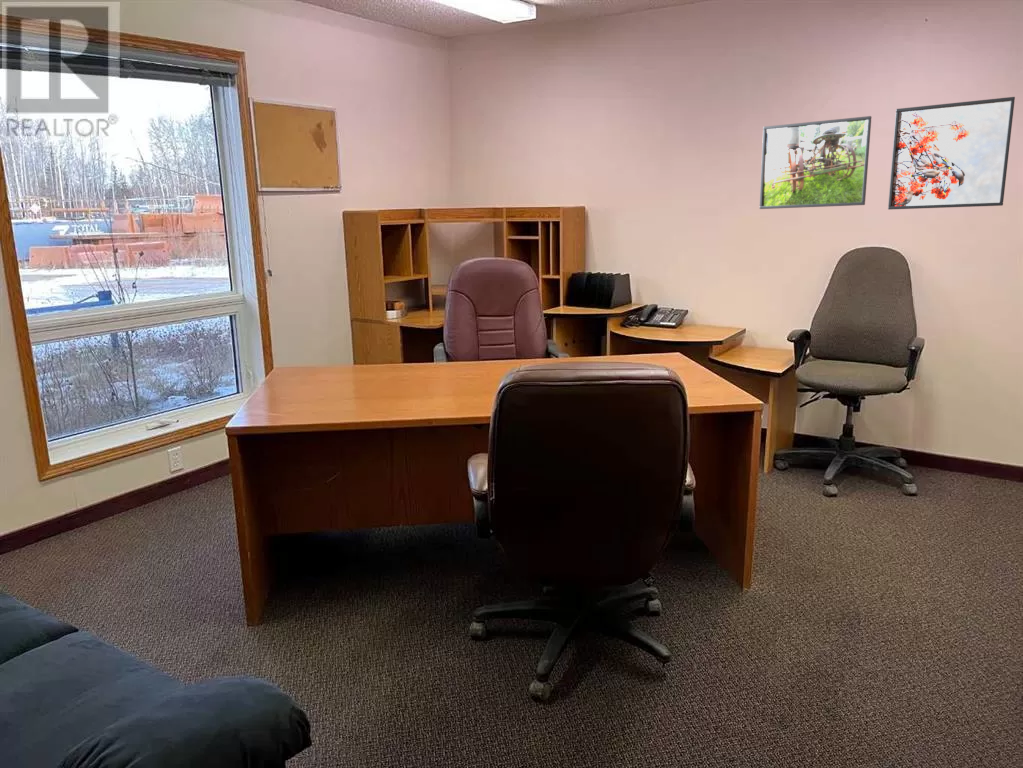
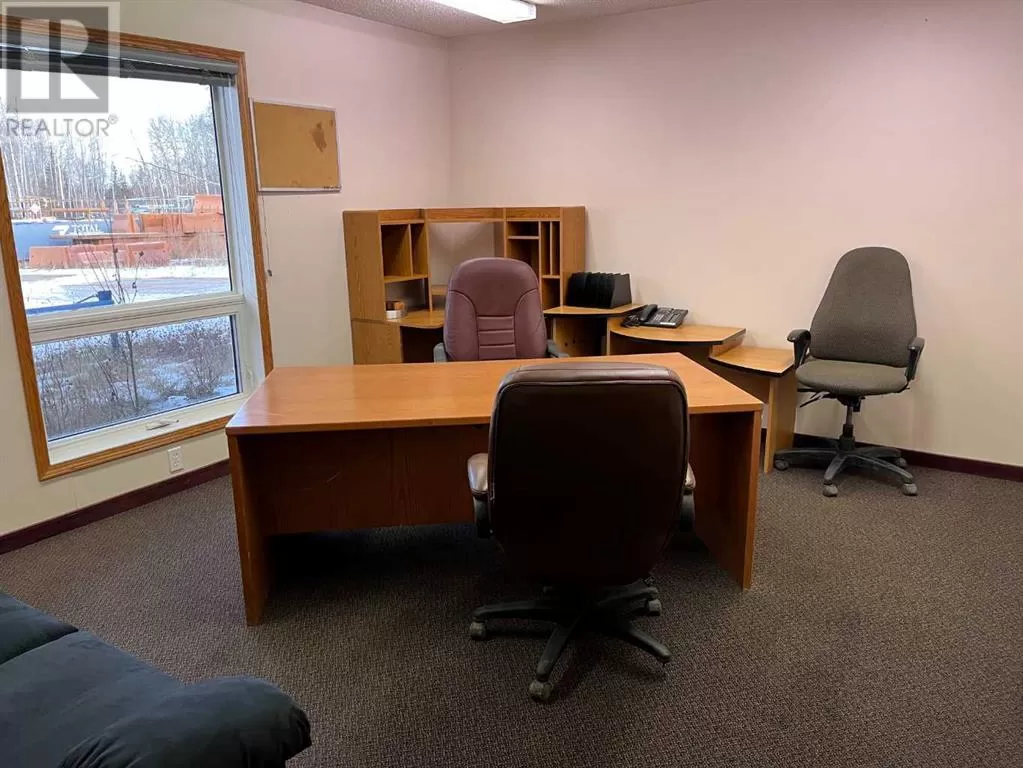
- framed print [887,96,1016,210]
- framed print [758,115,872,210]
